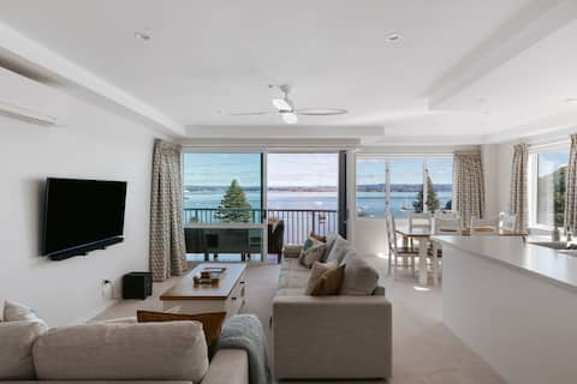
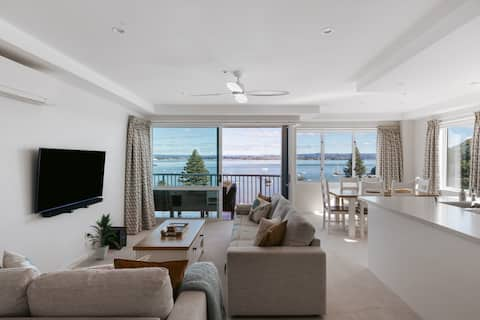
+ indoor plant [85,212,121,260]
